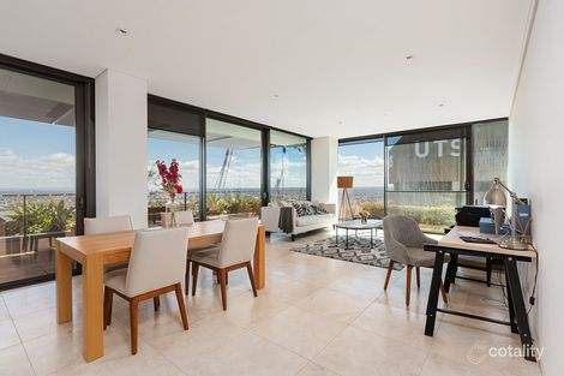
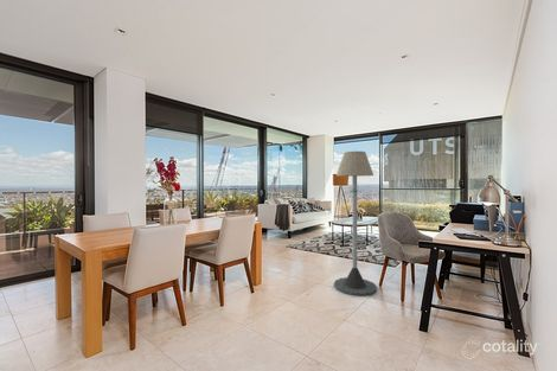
+ floor lamp [333,151,378,298]
